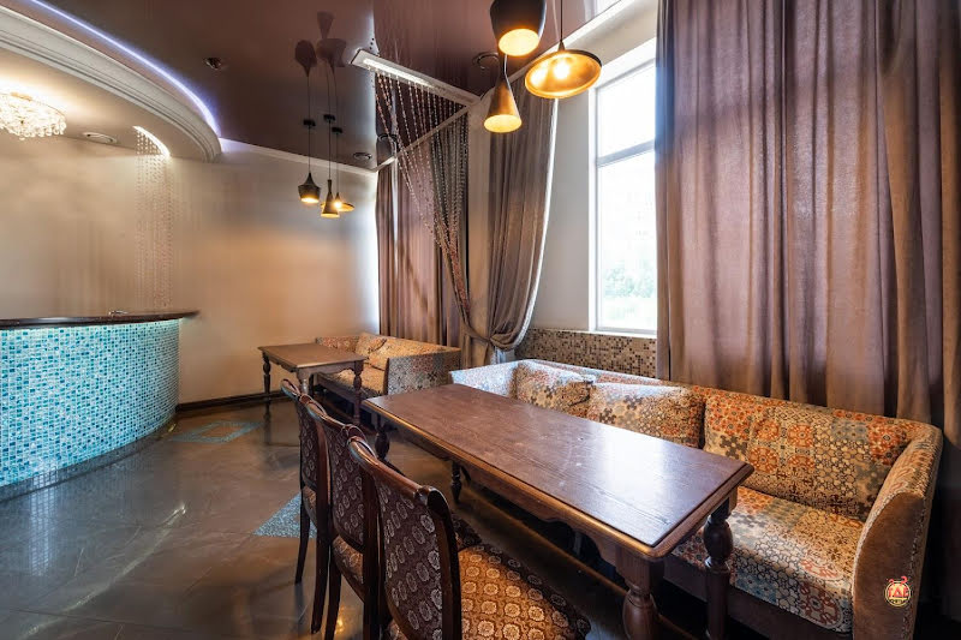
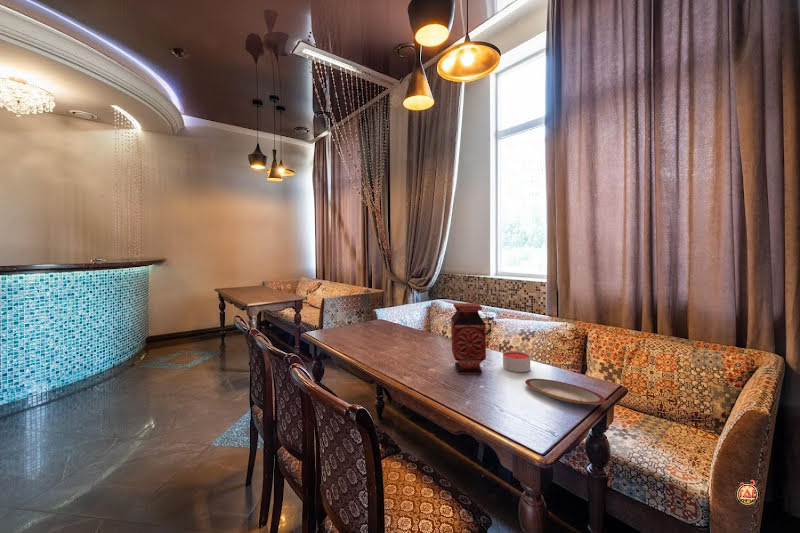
+ candle [502,350,531,373]
+ plate [524,378,607,405]
+ vase [450,302,487,375]
